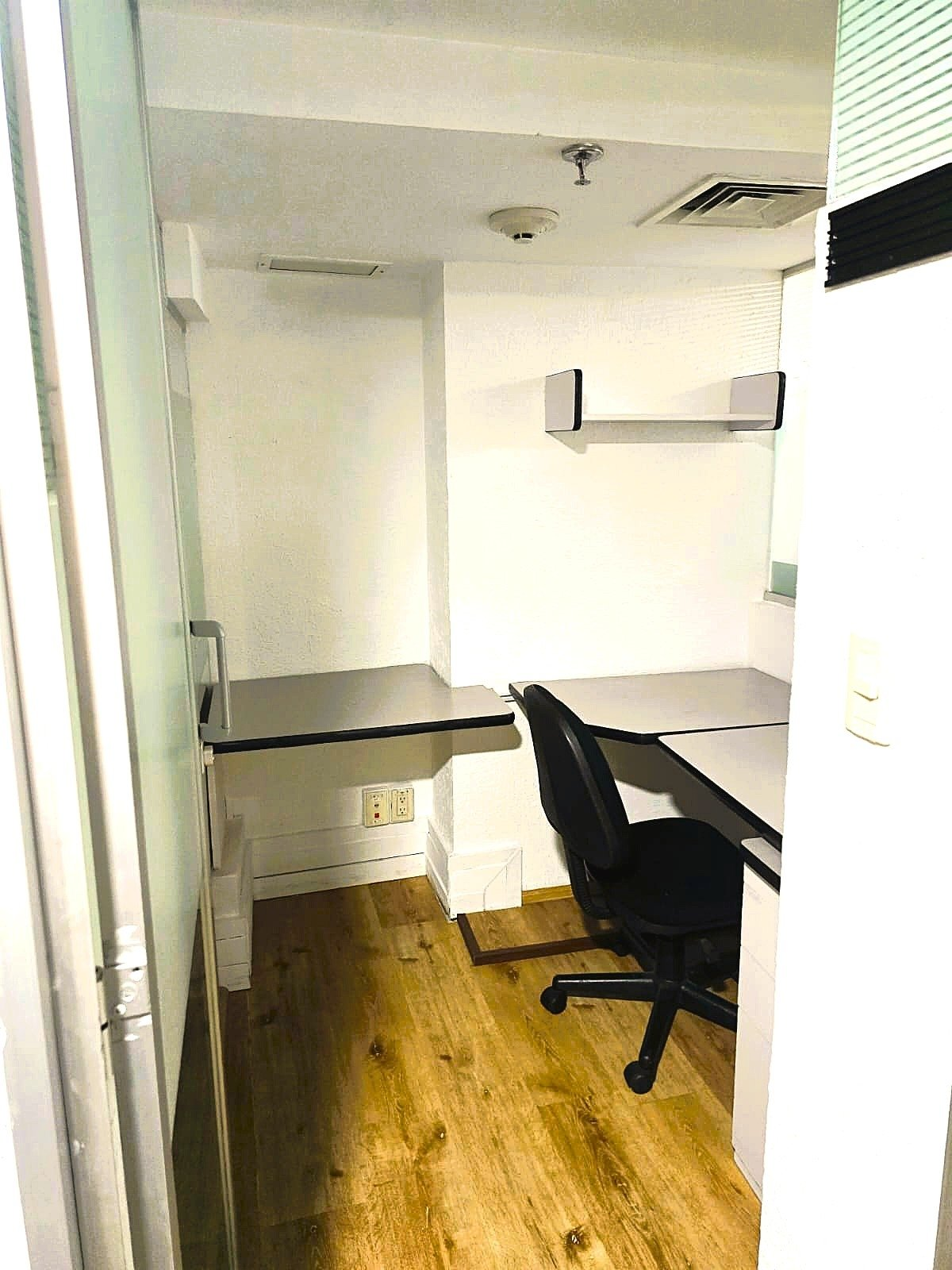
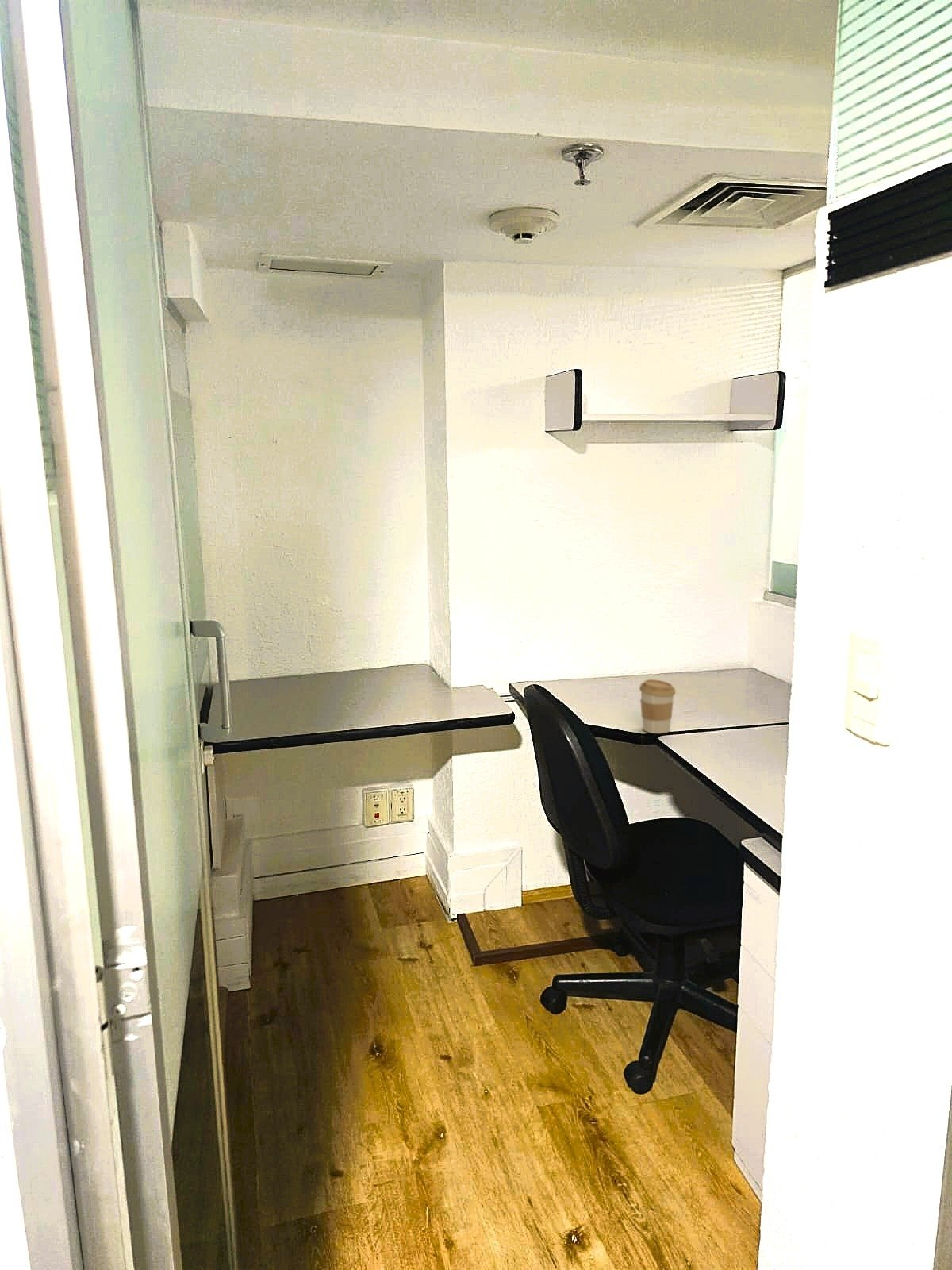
+ coffee cup [639,679,677,734]
